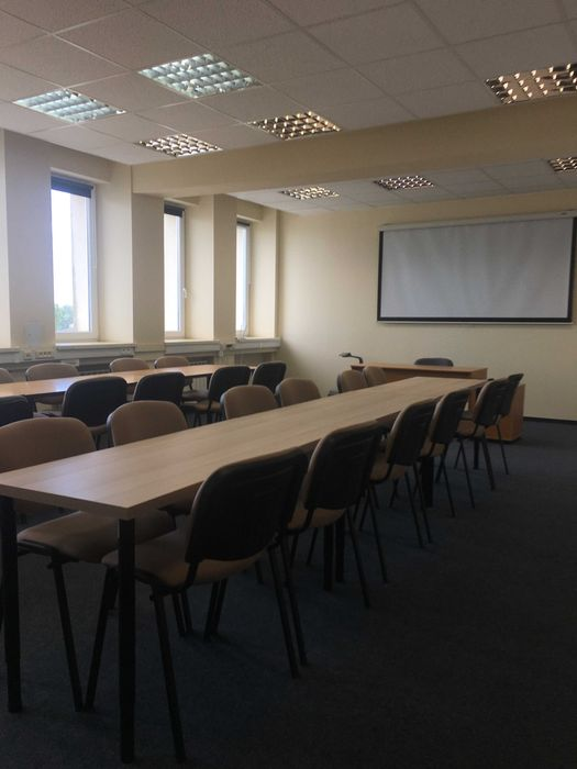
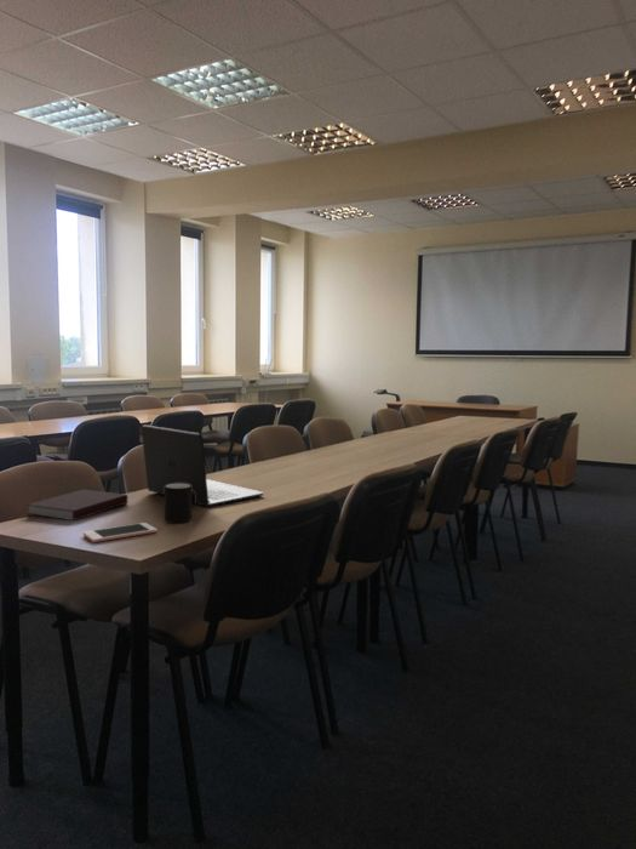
+ mug [164,483,196,524]
+ cell phone [82,522,157,543]
+ laptop [141,423,264,508]
+ notebook [25,489,128,522]
